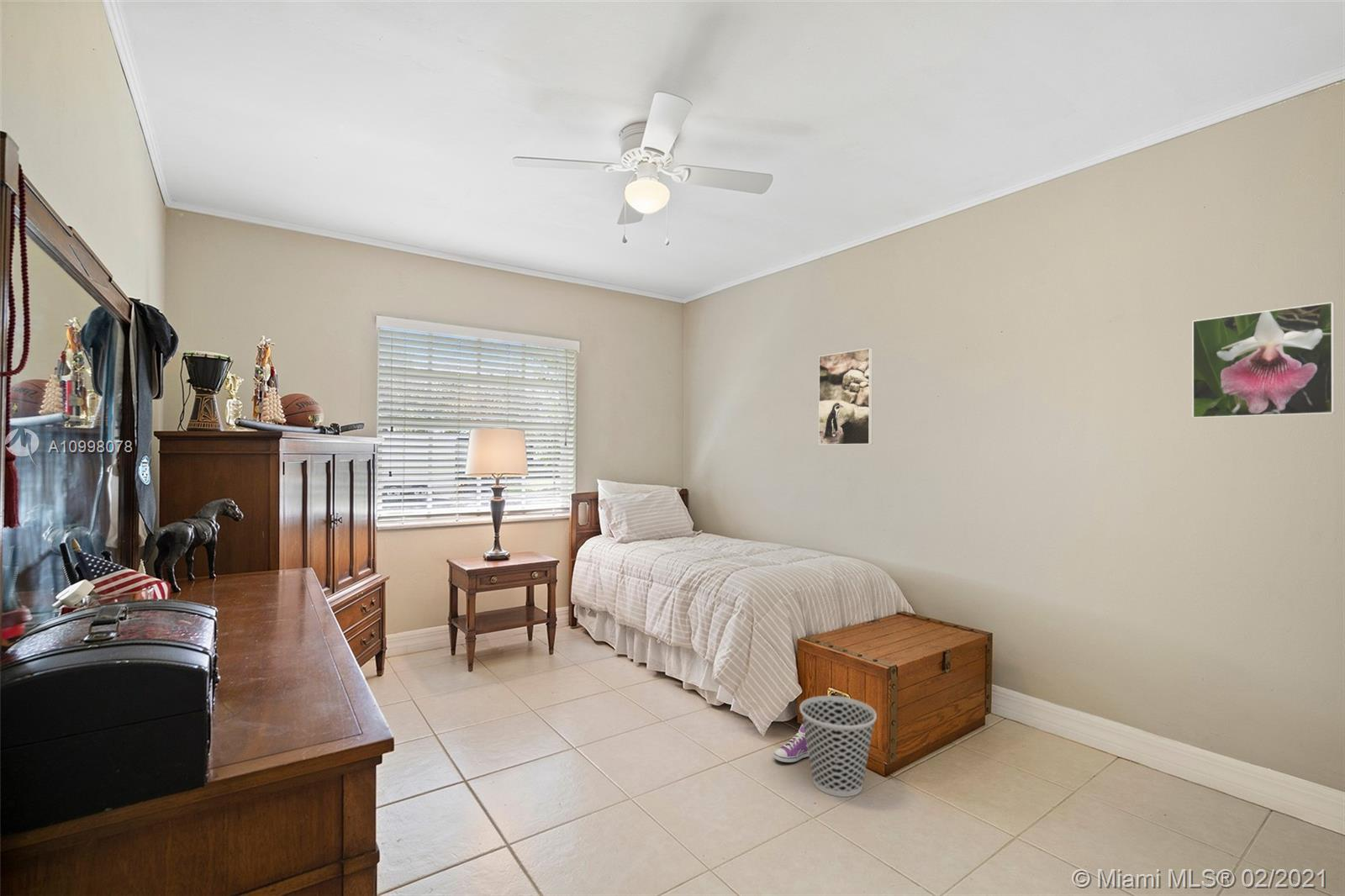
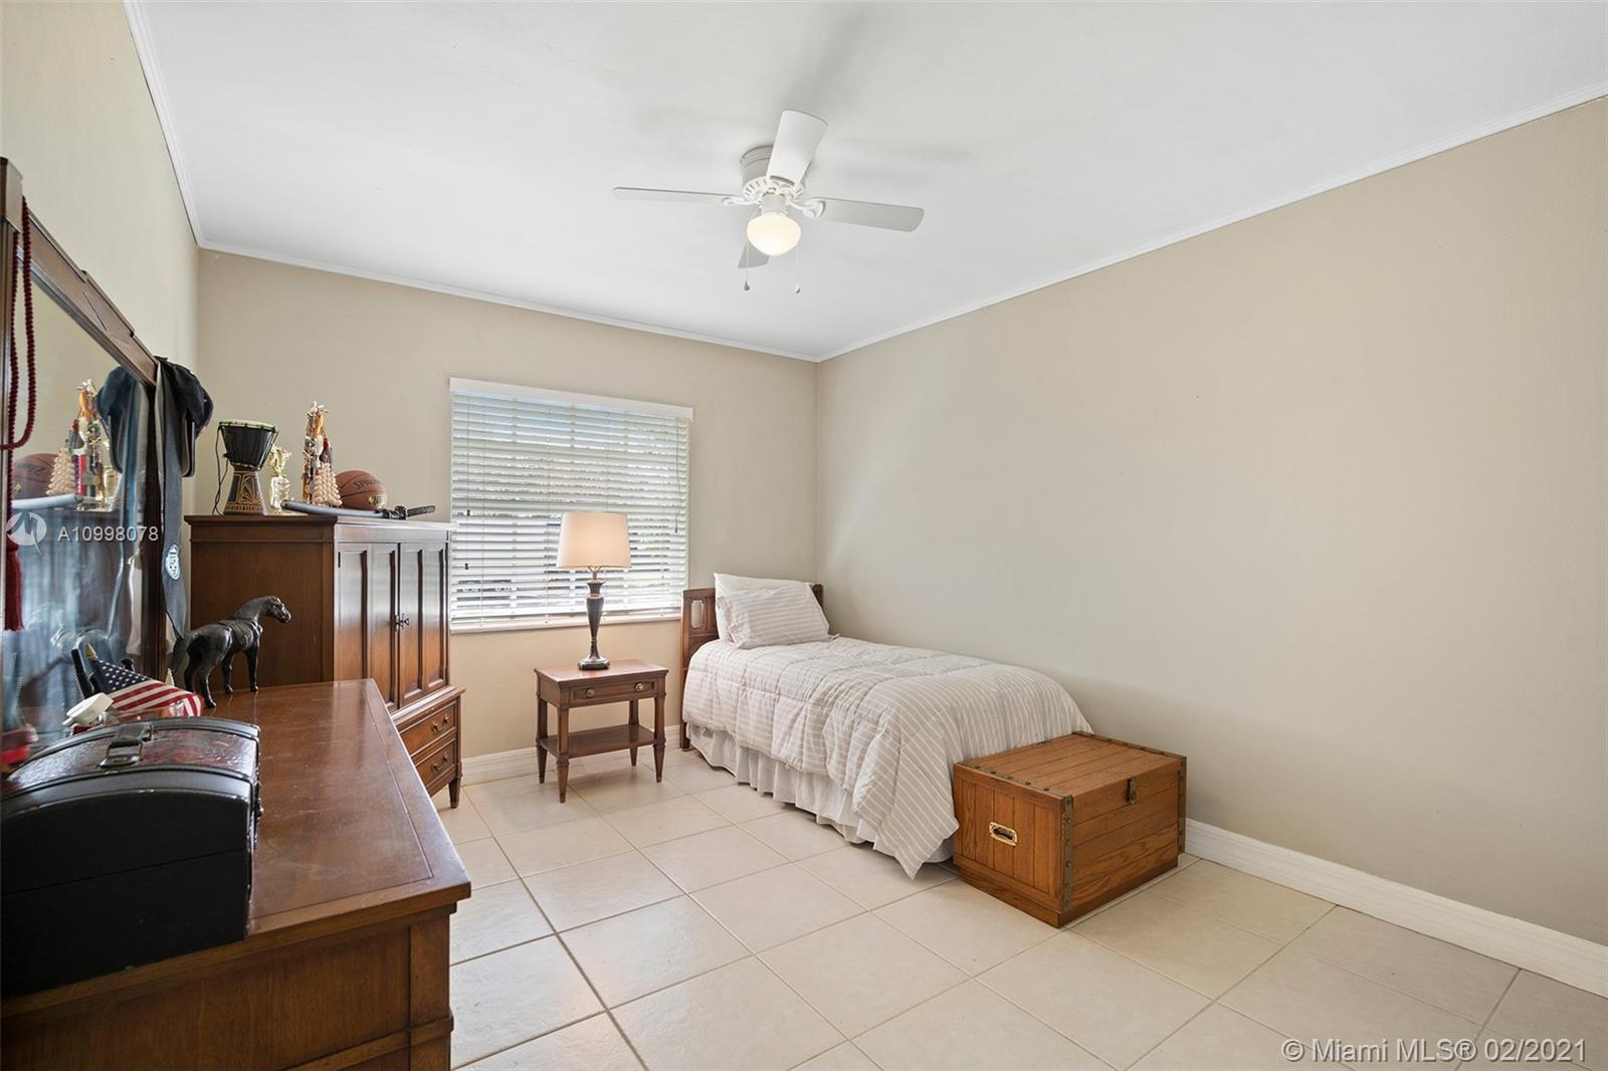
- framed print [1191,301,1336,419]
- wastebasket [799,695,878,798]
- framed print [818,347,873,445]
- sneaker [773,723,809,763]
